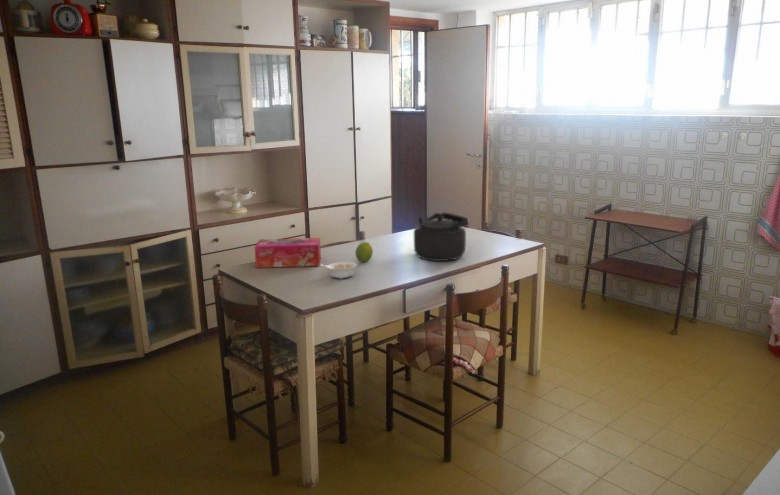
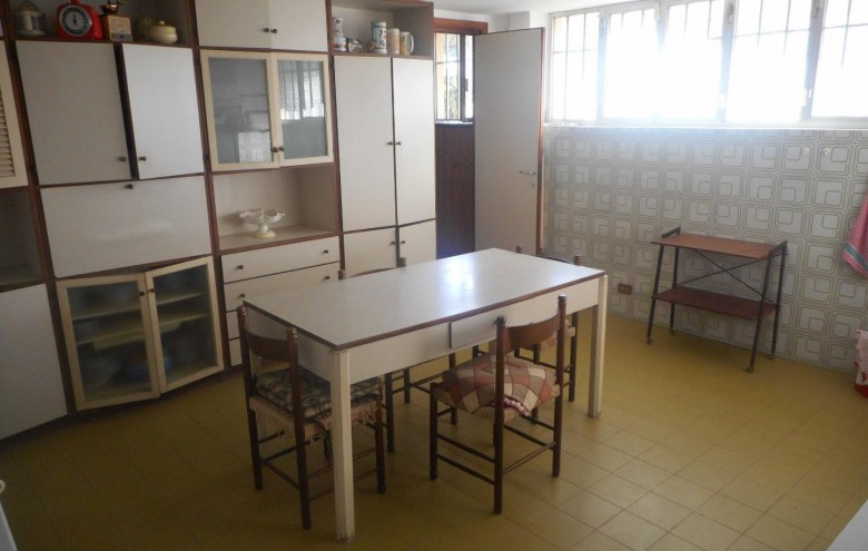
- fruit [354,241,374,263]
- legume [319,261,358,280]
- tissue box [254,237,322,269]
- kettle [413,211,469,262]
